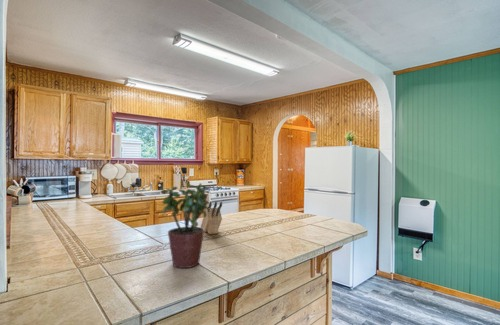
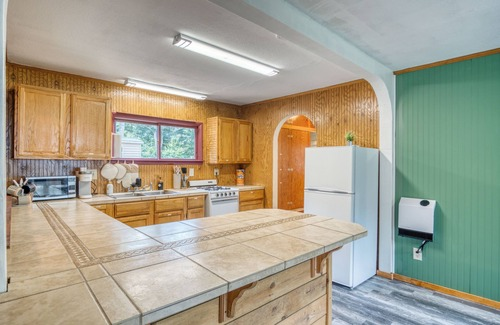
- knife block [200,201,223,235]
- potted plant [160,182,211,269]
